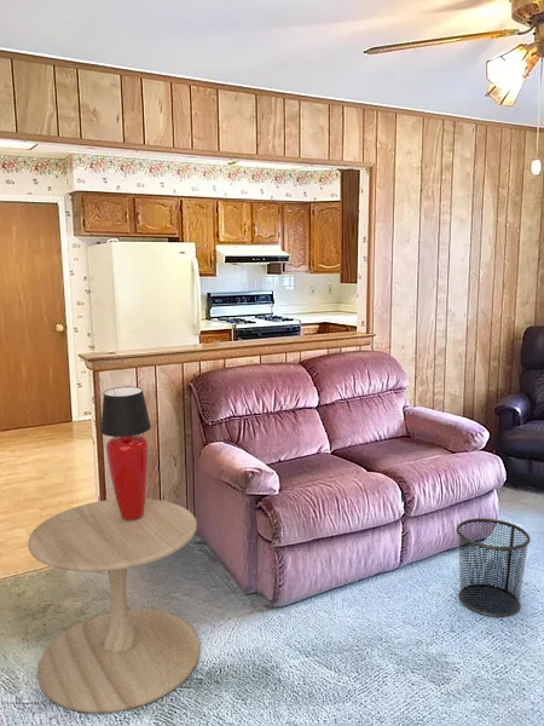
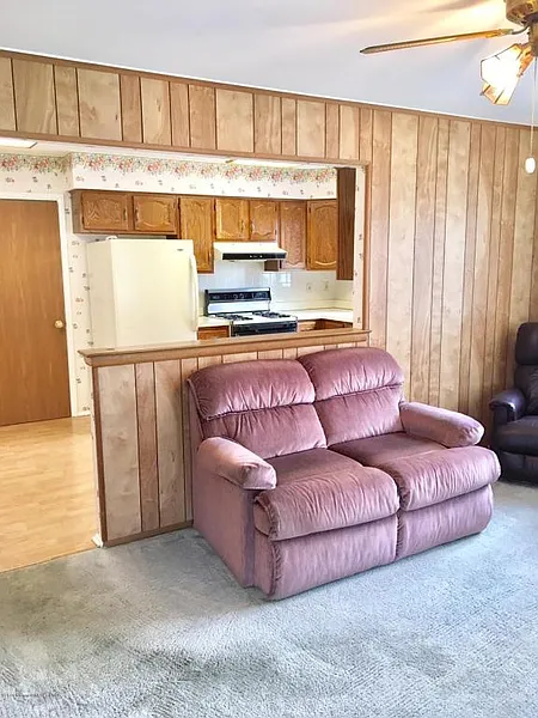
- waste bin [456,517,532,618]
- side table [27,497,201,714]
- table lamp [99,386,152,519]
